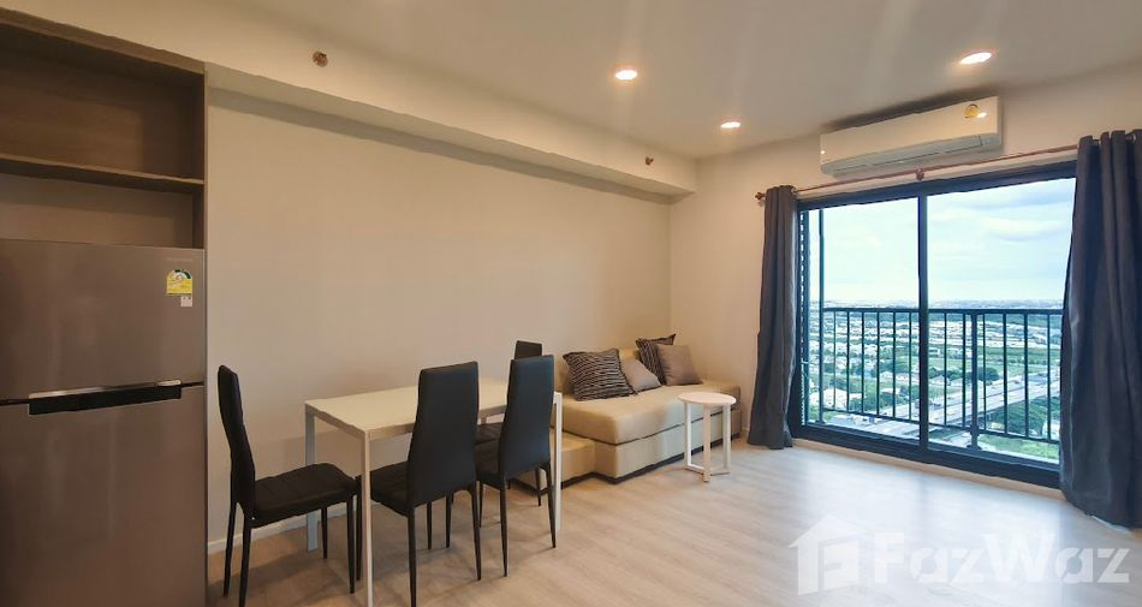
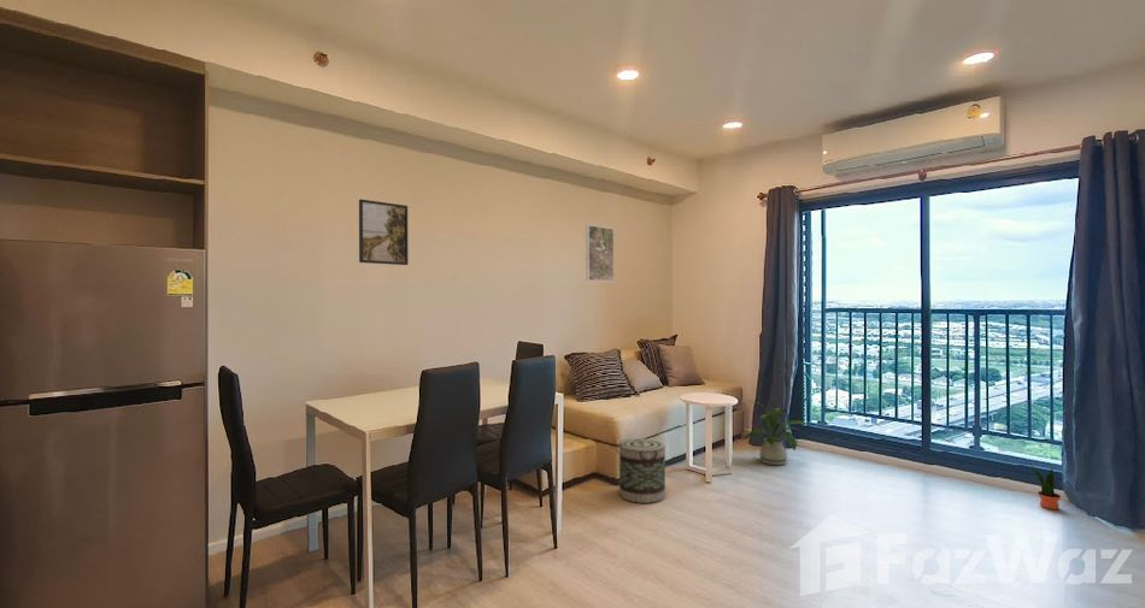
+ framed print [585,224,615,283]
+ potted plant [1029,462,1062,510]
+ basket [615,438,667,504]
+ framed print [358,199,410,266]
+ house plant [742,400,812,466]
